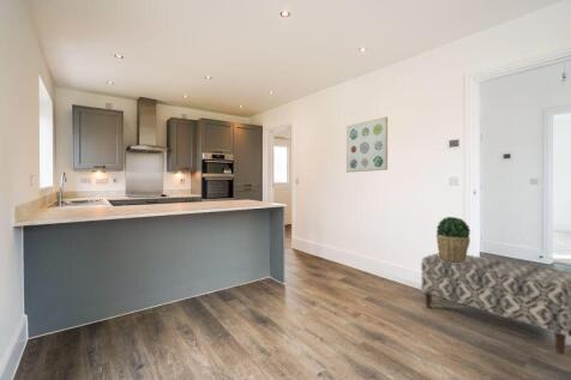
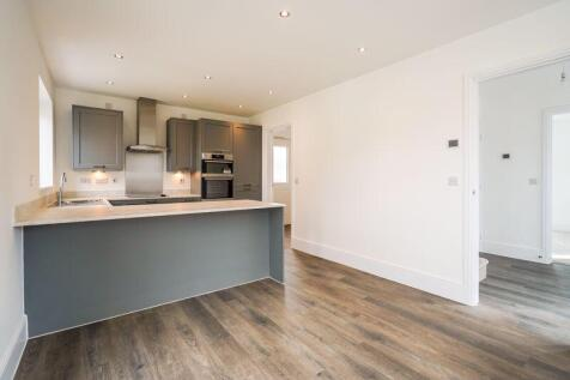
- potted plant [435,216,471,264]
- wall art [345,116,389,174]
- bench [420,252,571,356]
